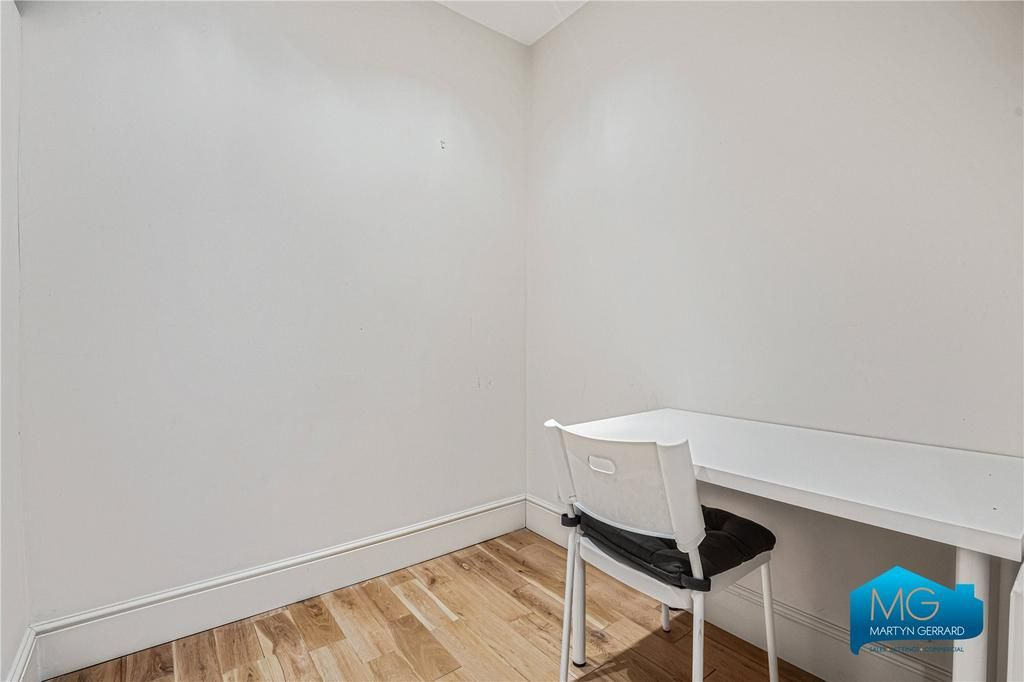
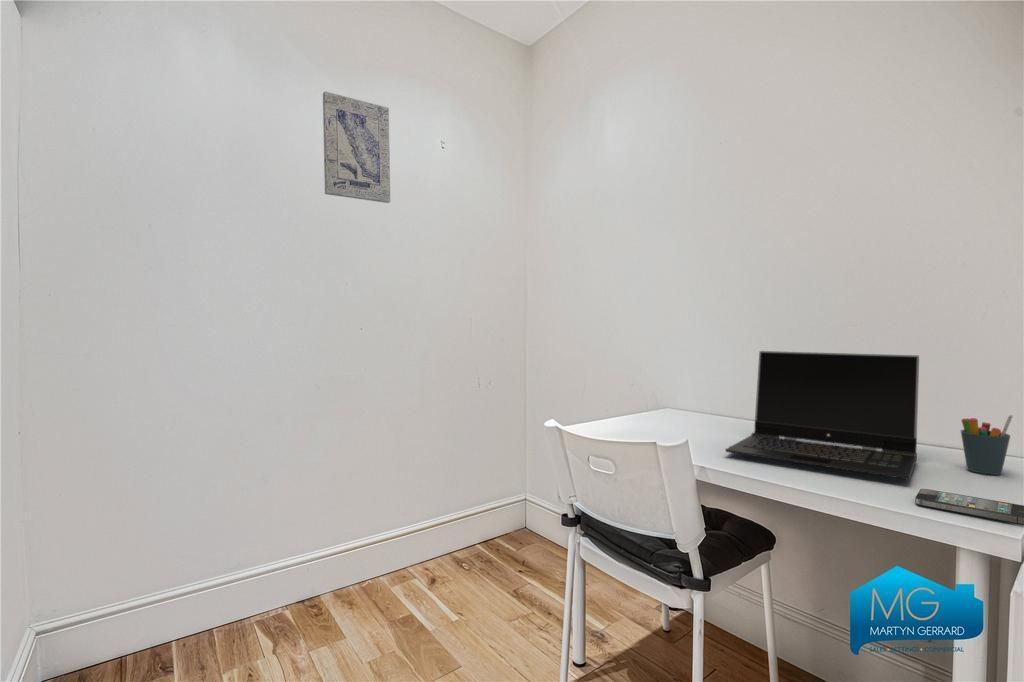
+ laptop computer [724,350,920,480]
+ smartphone [914,488,1024,526]
+ pen holder [960,414,1014,476]
+ wall art [322,90,391,204]
